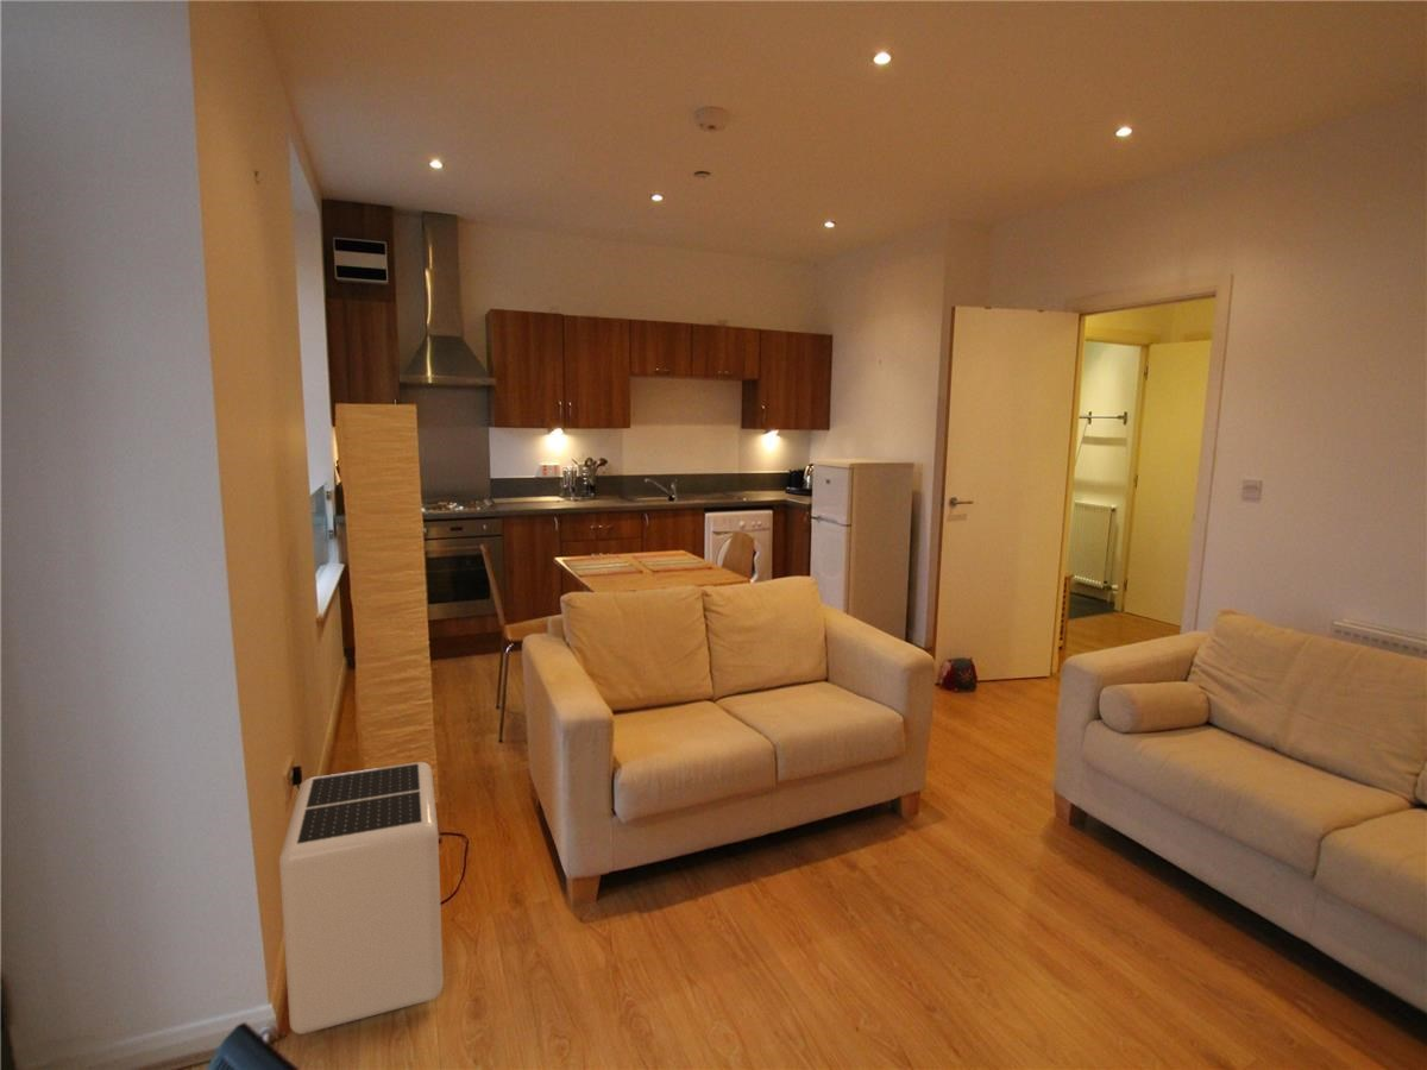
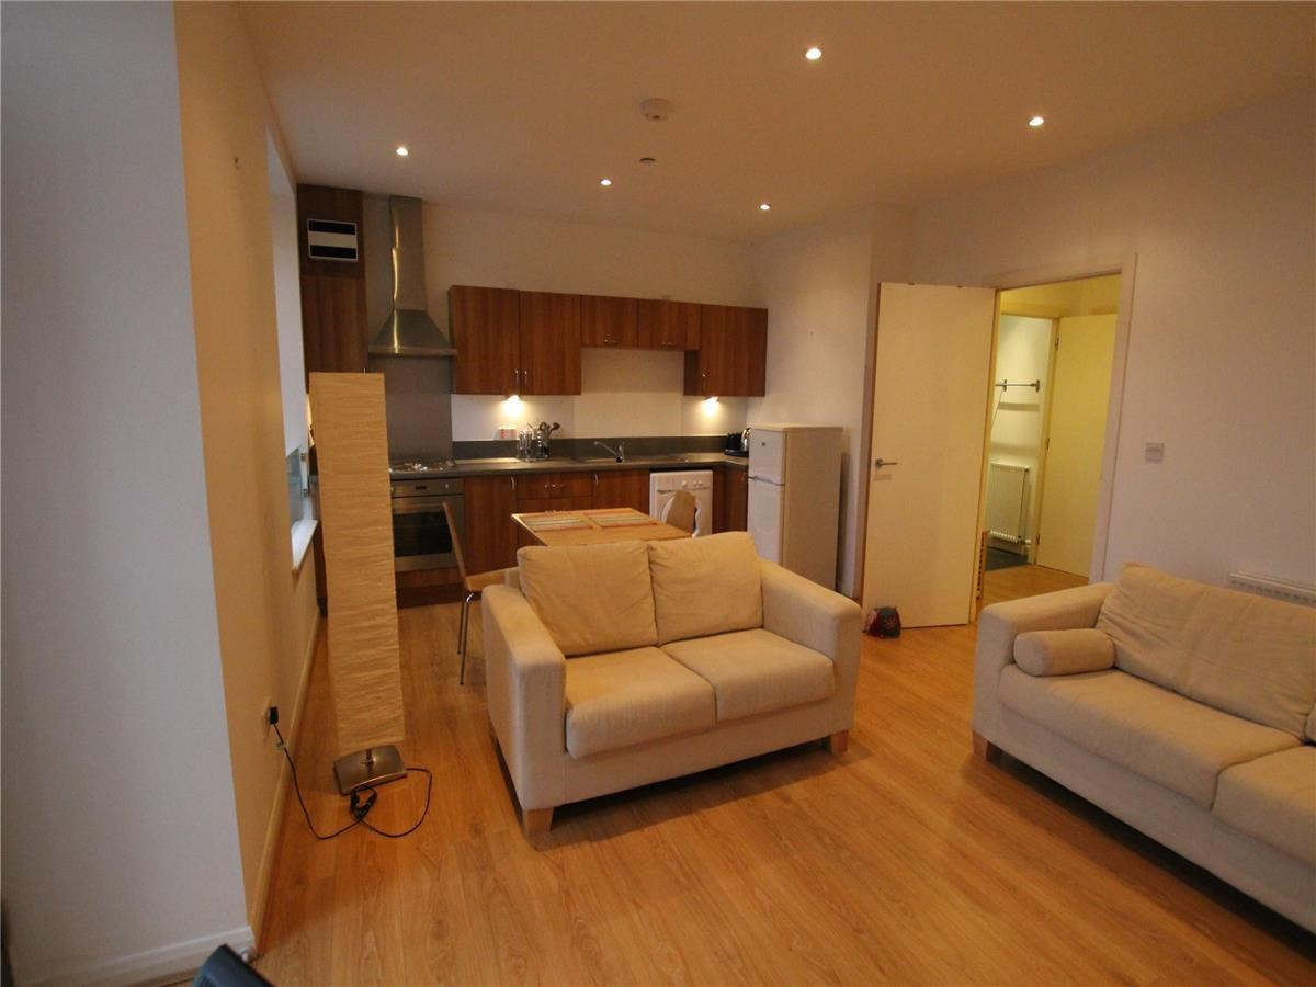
- air purifier [278,761,445,1036]
